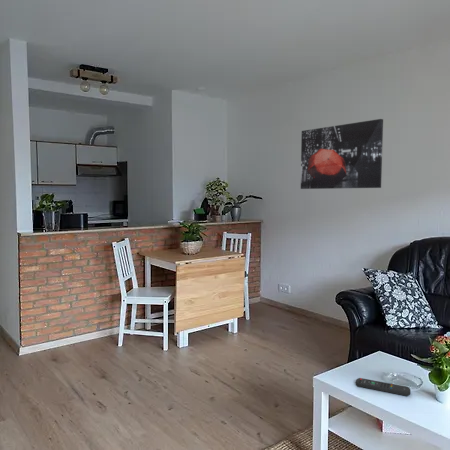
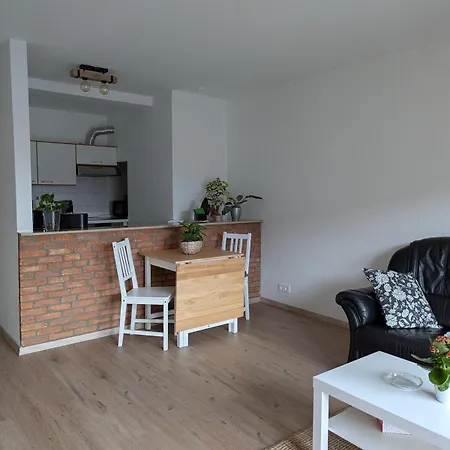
- wall art [300,118,384,190]
- remote control [355,377,412,397]
